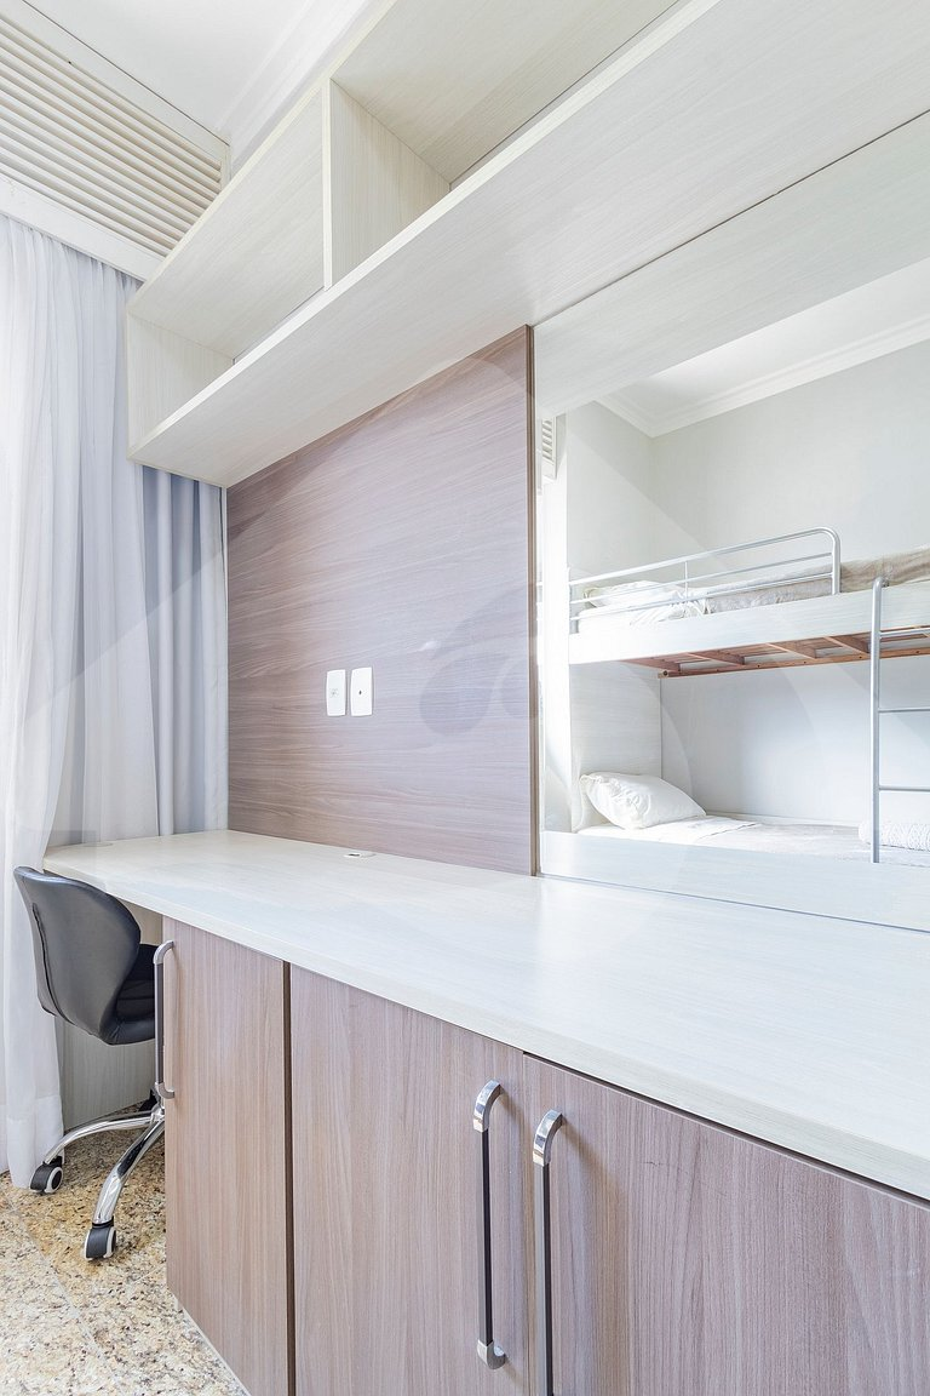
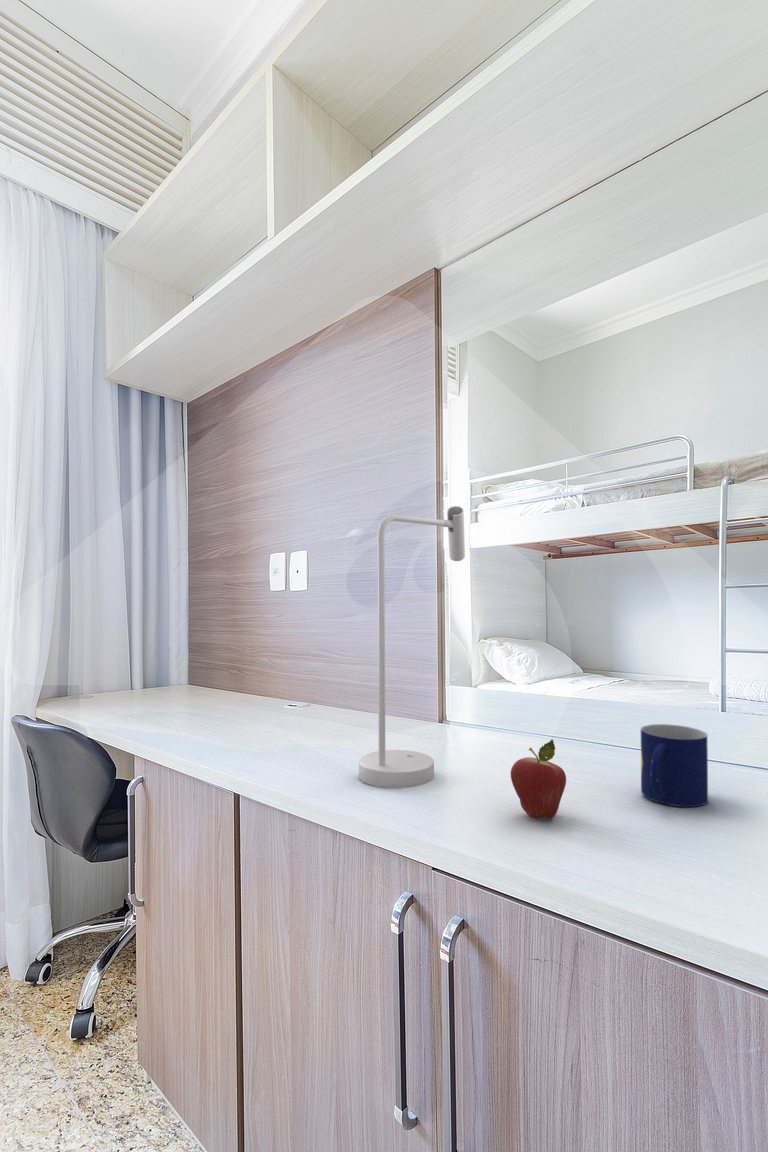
+ desk lamp [358,505,466,789]
+ mug [640,723,709,808]
+ fruit [510,738,567,819]
